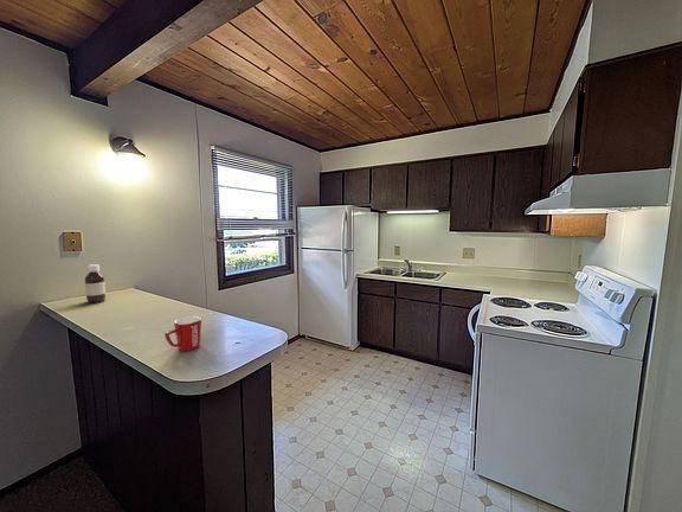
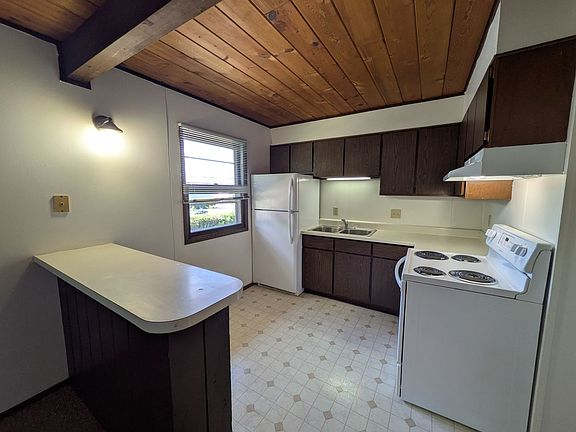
- bottle [84,263,107,303]
- mug [163,315,202,352]
